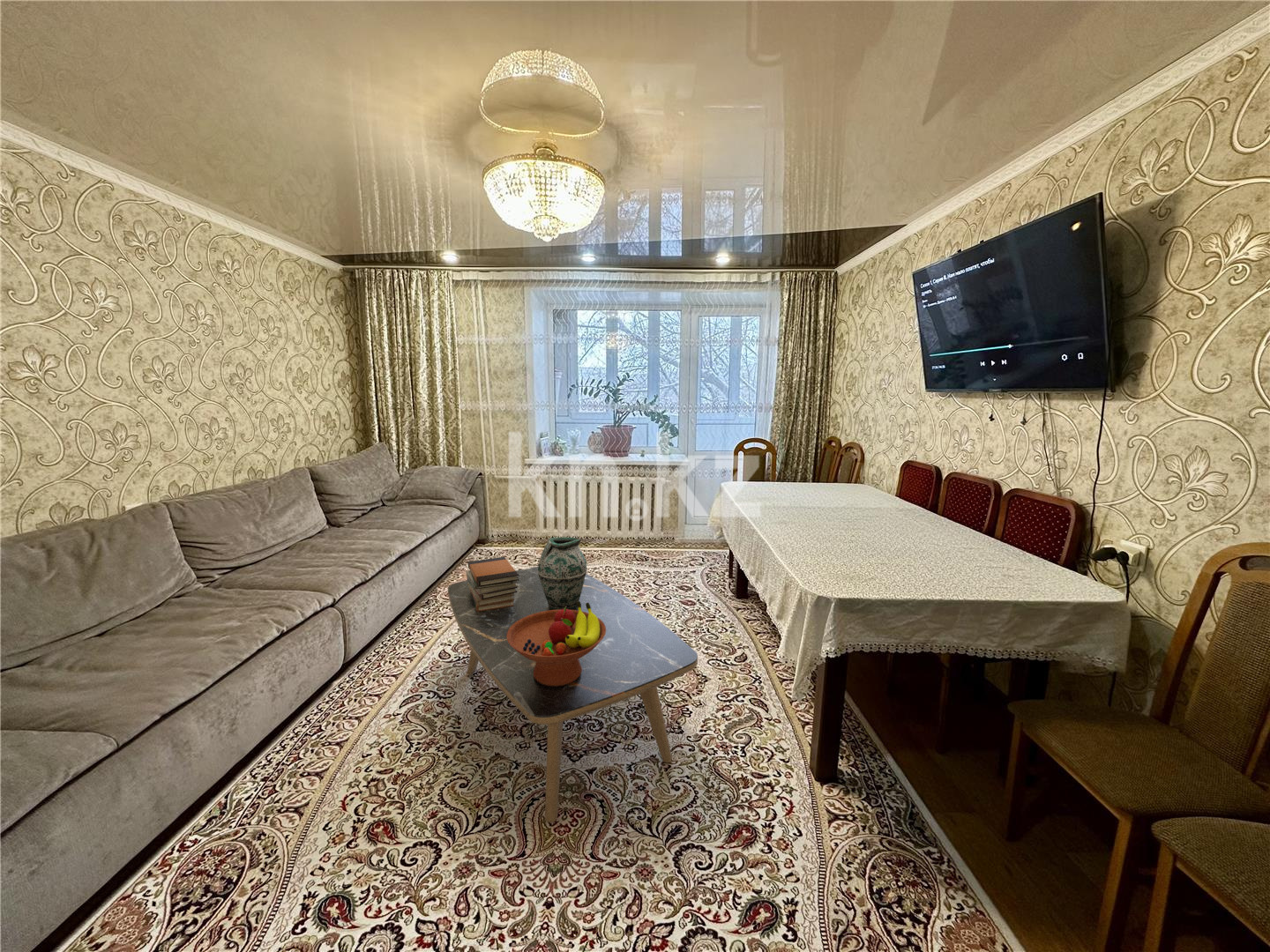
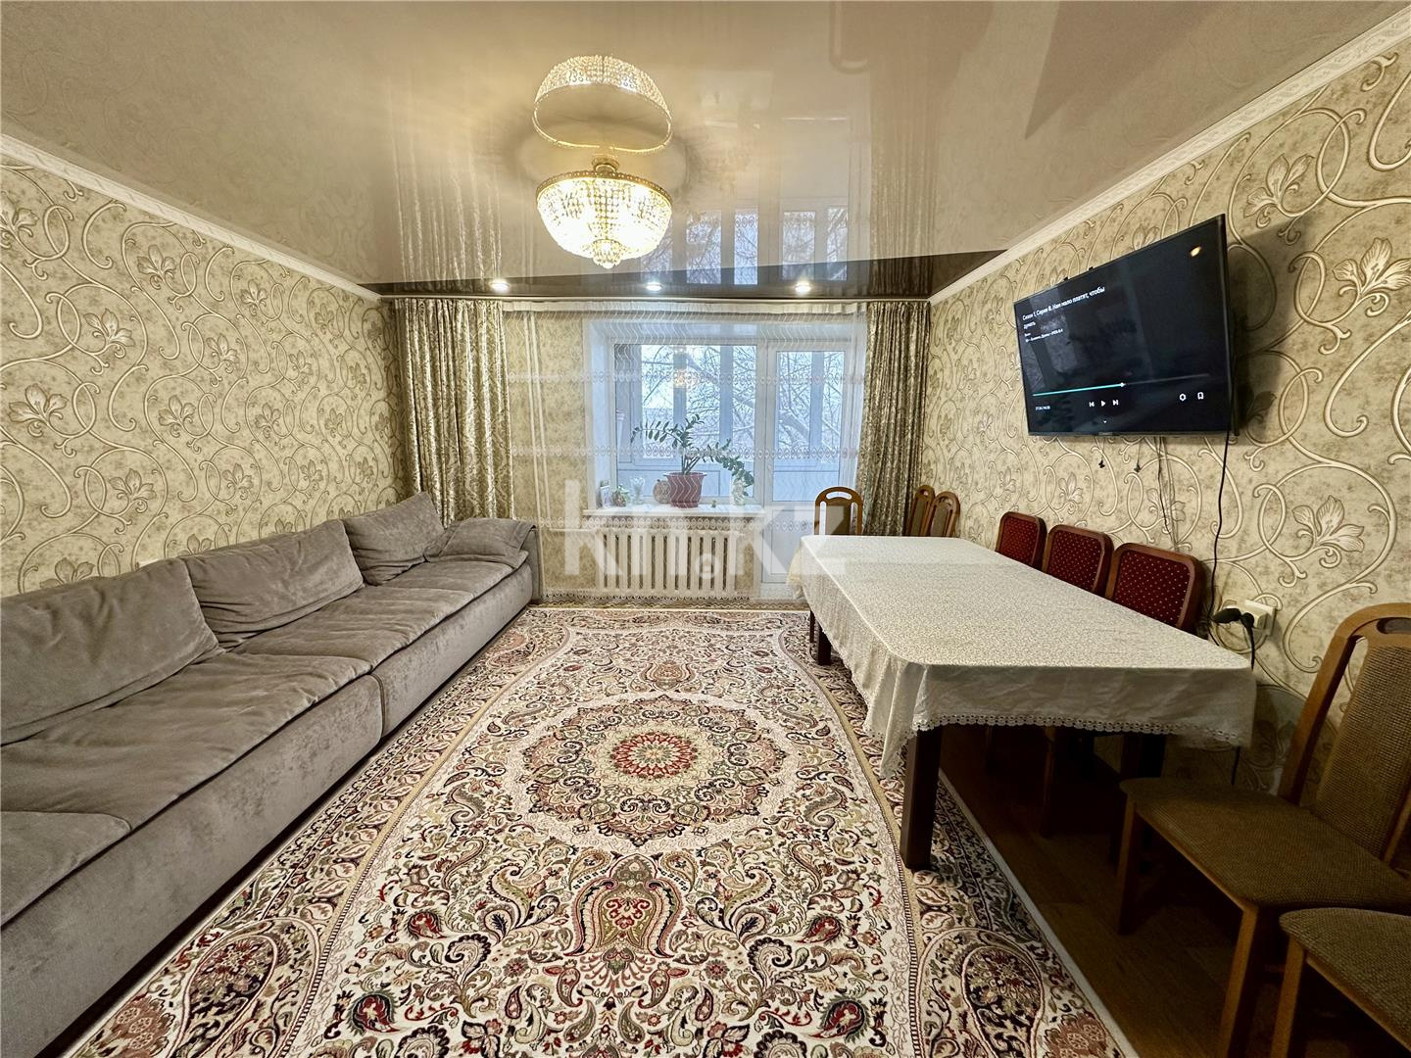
- vase [537,537,587,610]
- coffee table [447,566,699,823]
- fruit bowl [507,601,606,687]
- book stack [466,556,519,612]
